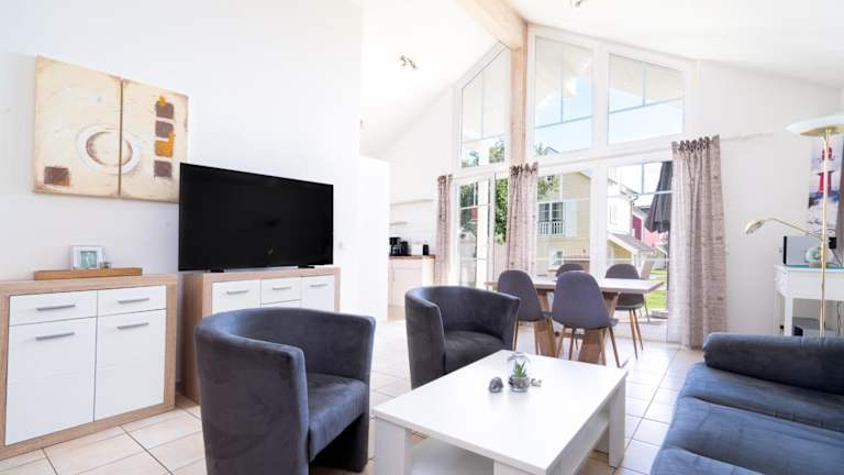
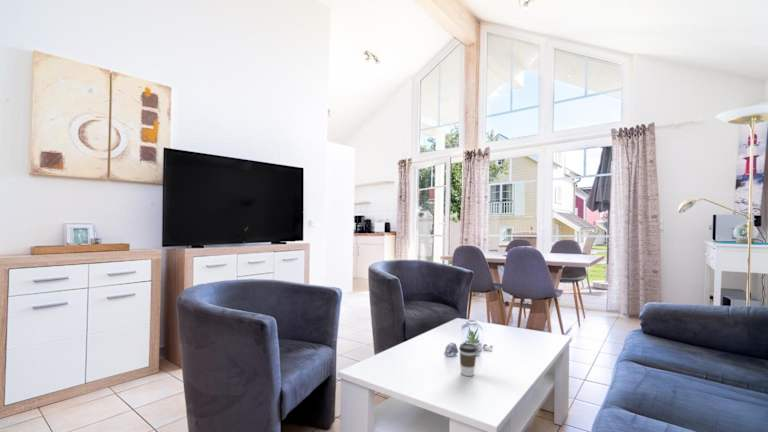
+ coffee cup [458,342,478,377]
